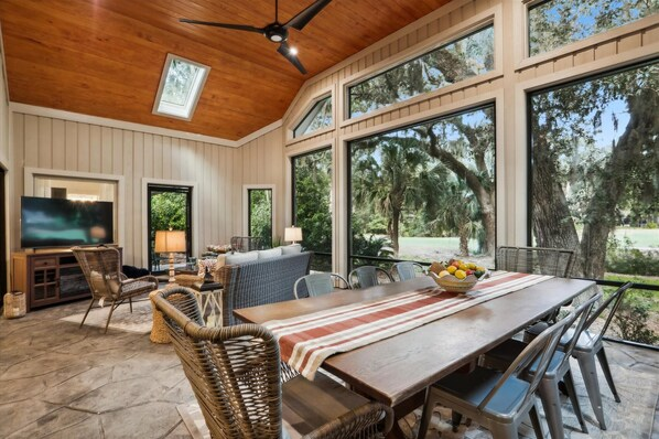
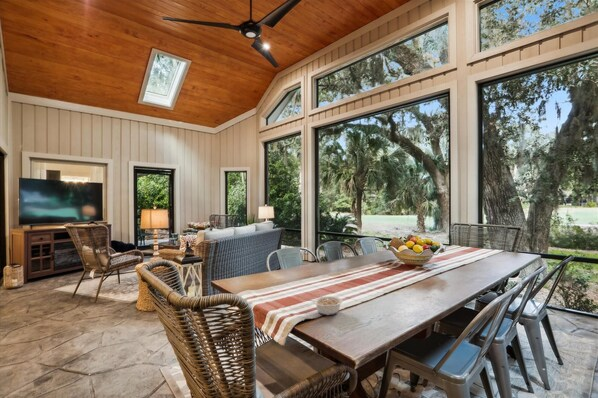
+ legume [307,295,344,316]
